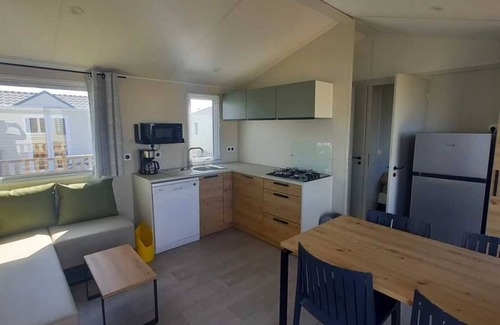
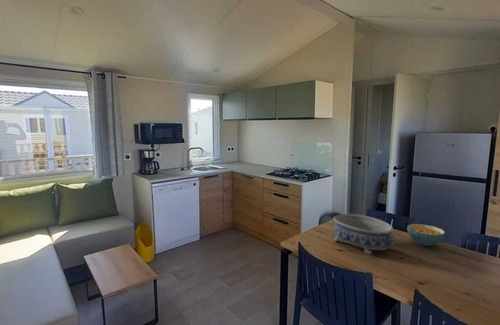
+ decorative bowl [332,213,396,255]
+ cereal bowl [406,223,446,247]
